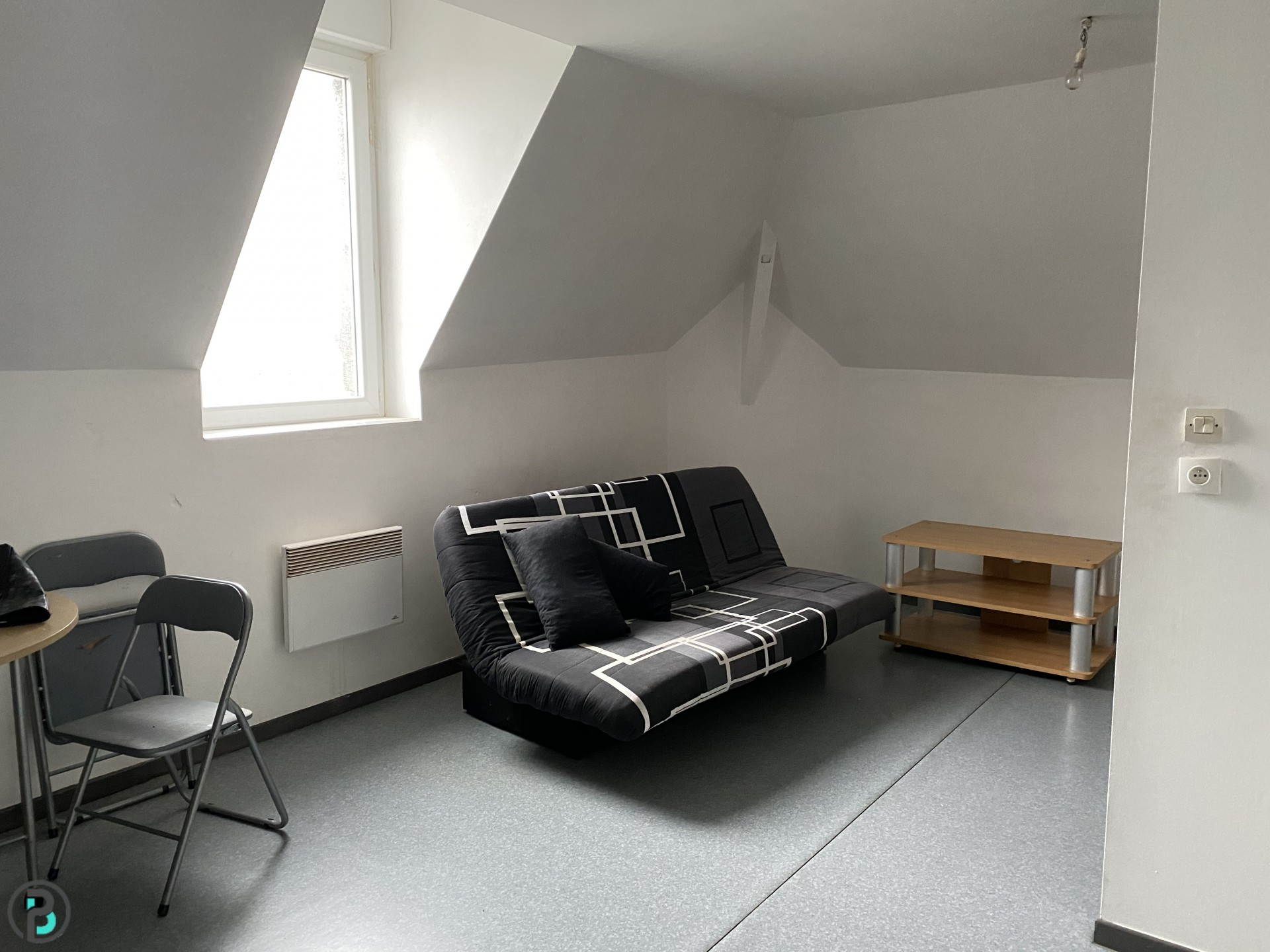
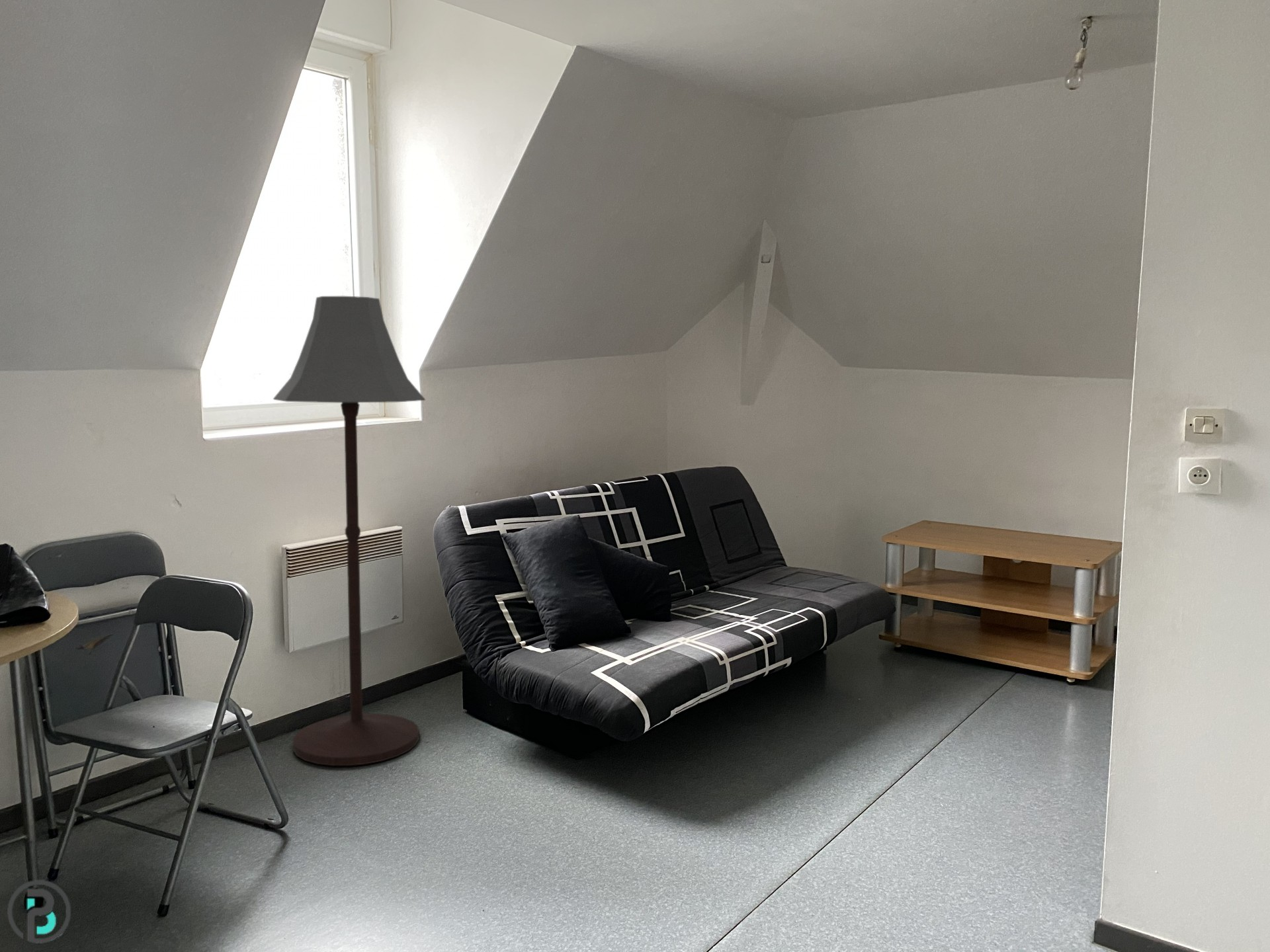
+ floor lamp [273,296,426,766]
